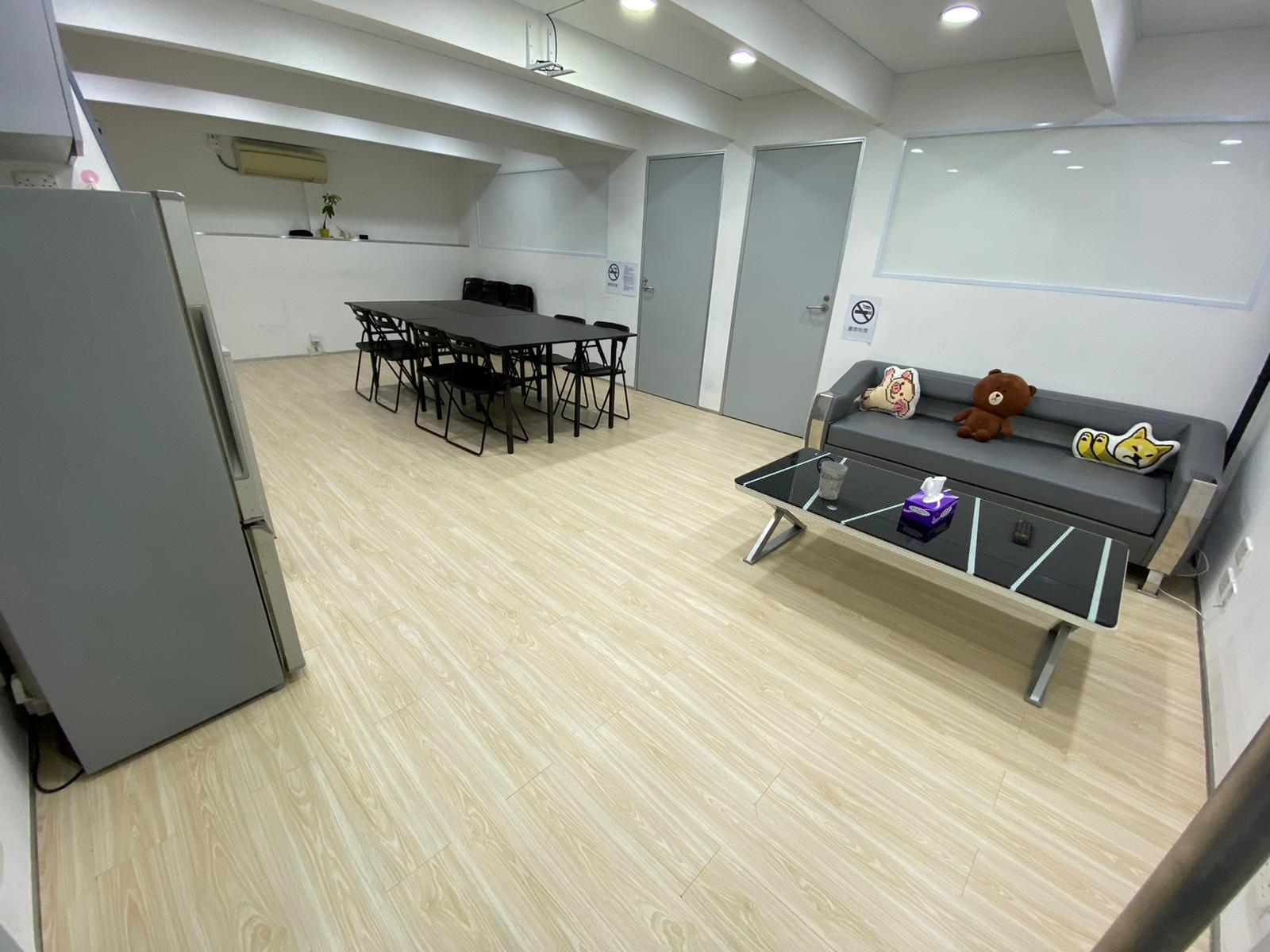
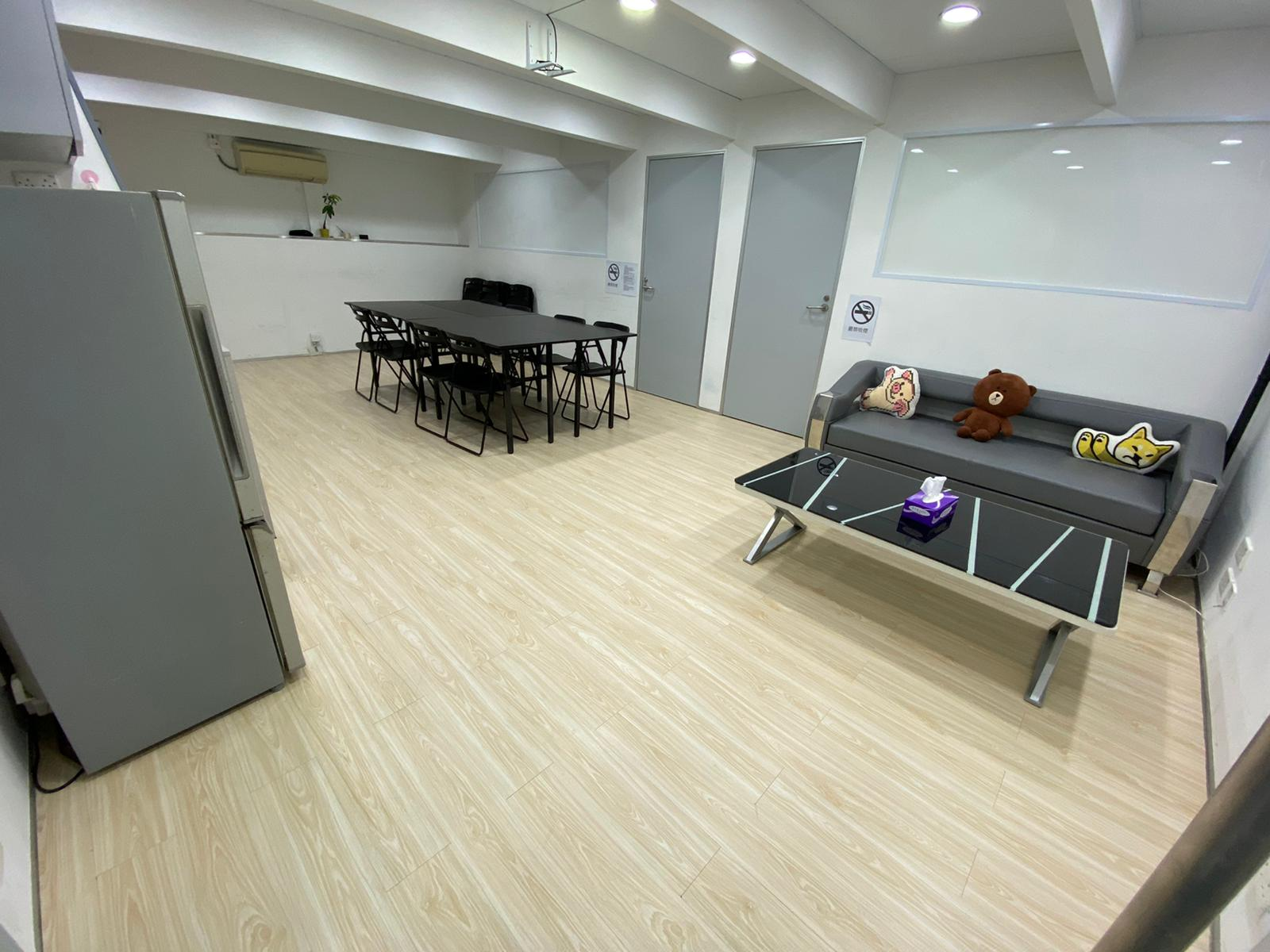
- cup [818,461,849,501]
- remote control [1012,518,1033,545]
